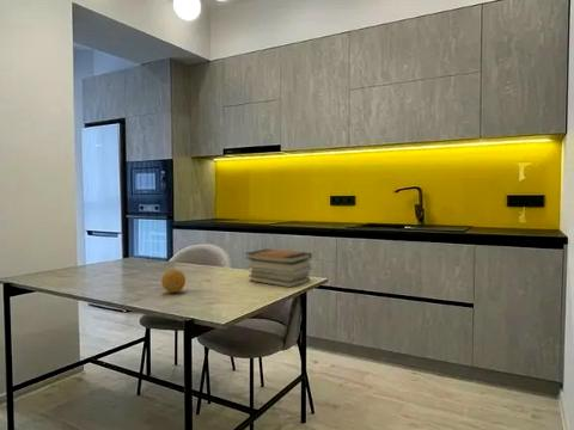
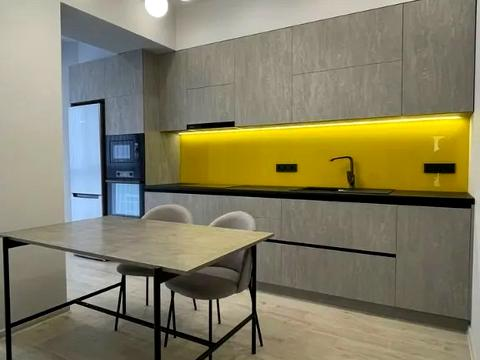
- book stack [244,248,313,289]
- fruit [160,269,187,294]
